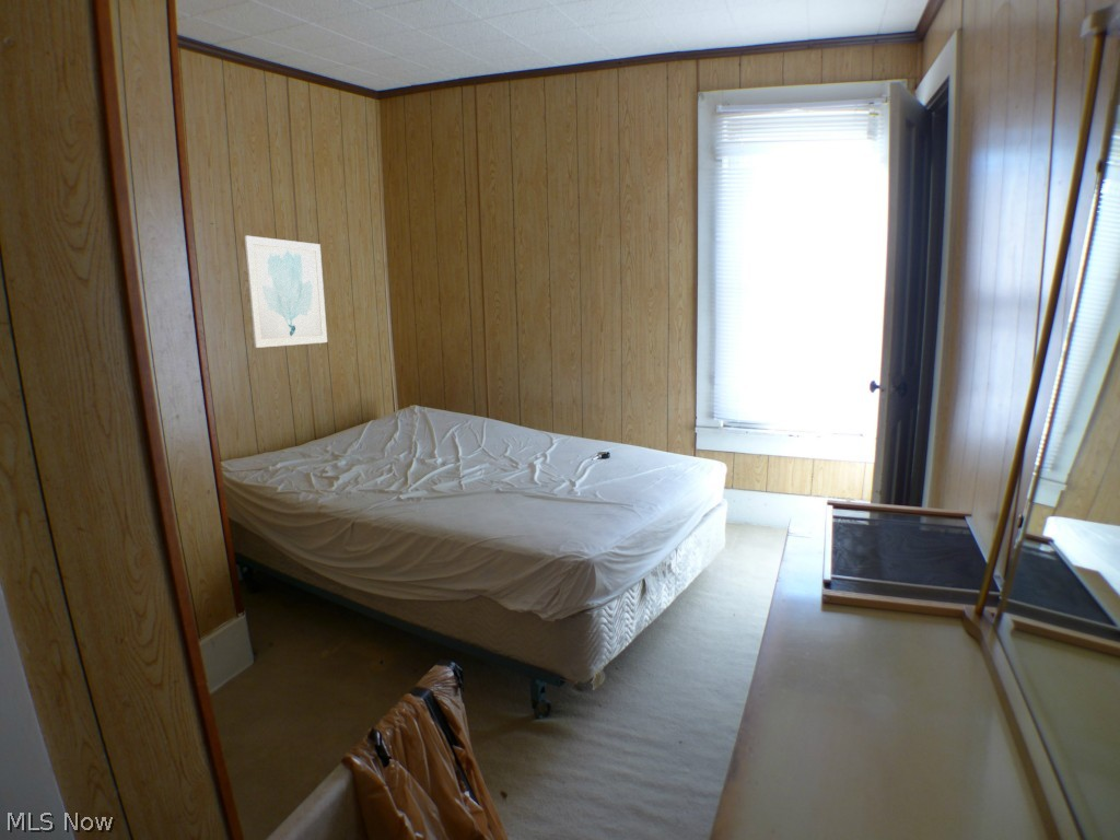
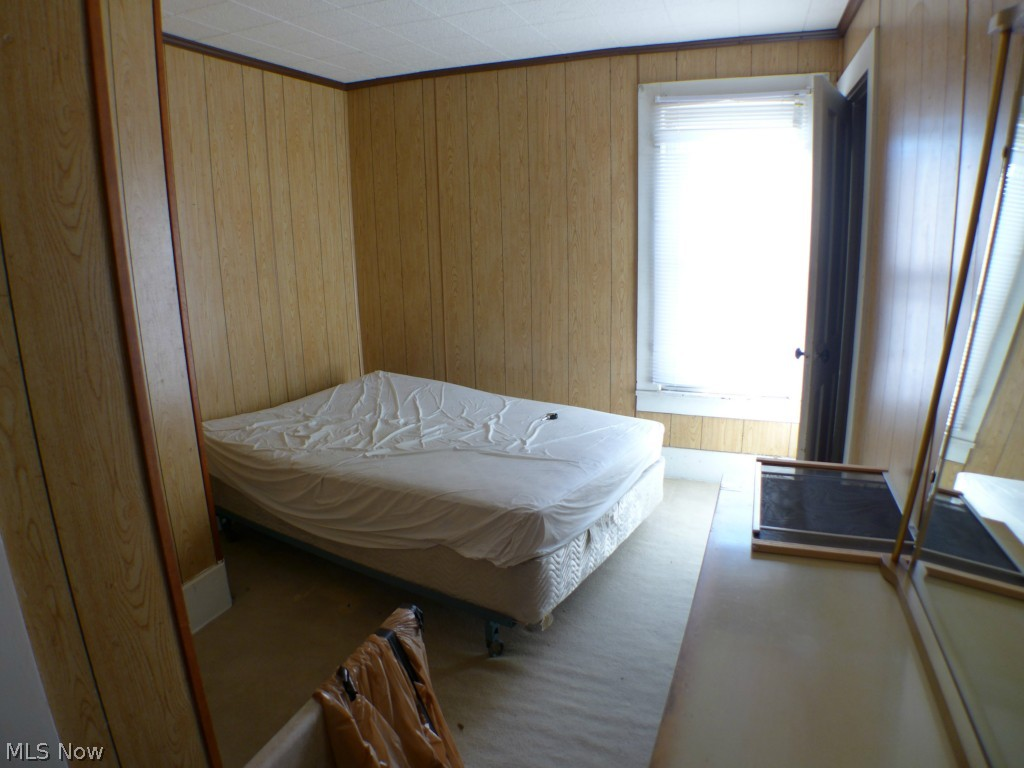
- wall art [244,235,328,349]
